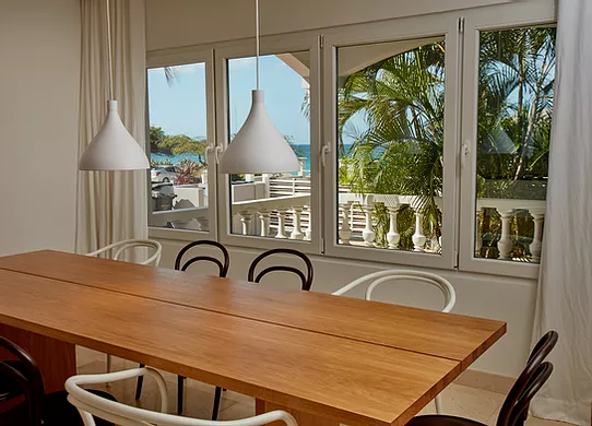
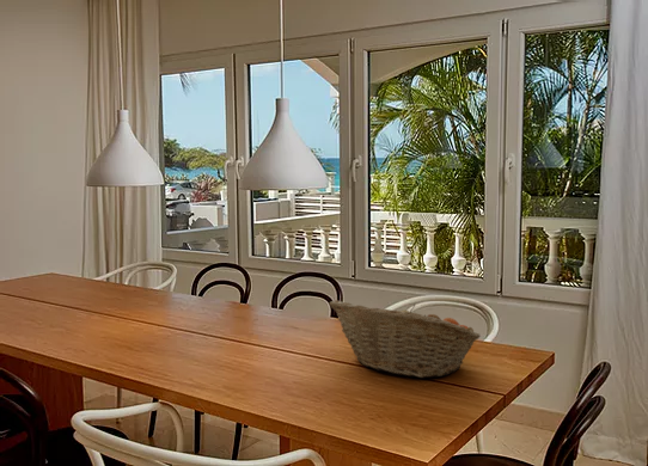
+ fruit basket [328,299,482,379]
